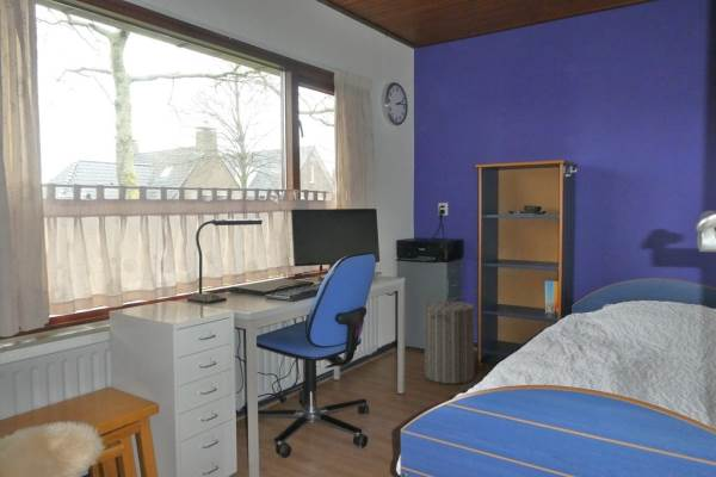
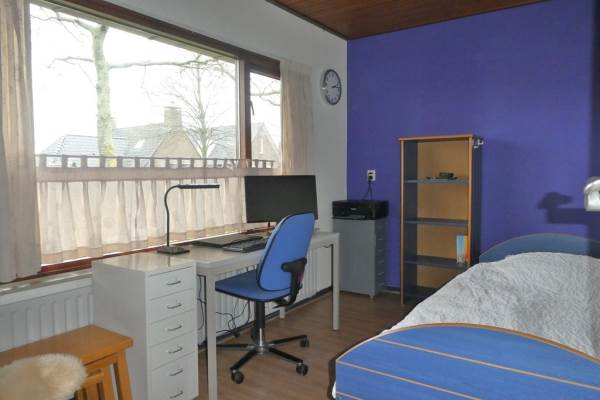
- laundry hamper [422,293,475,385]
